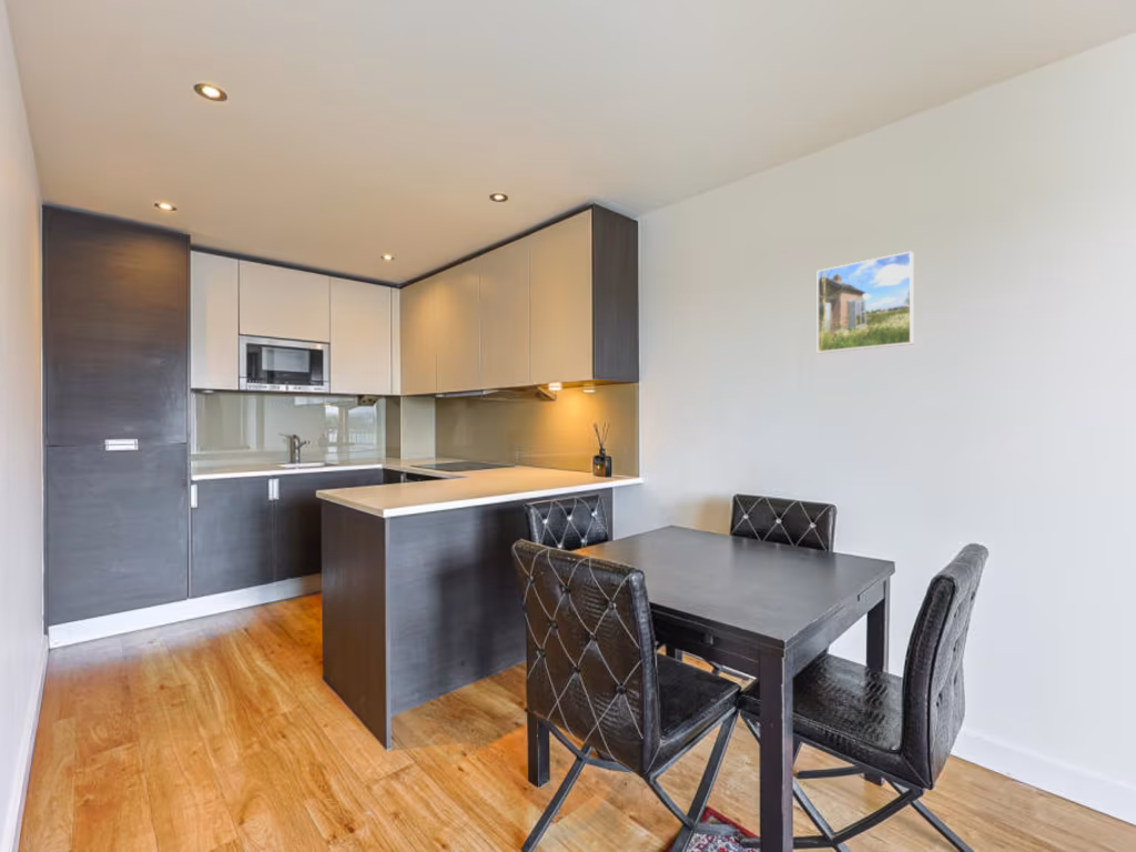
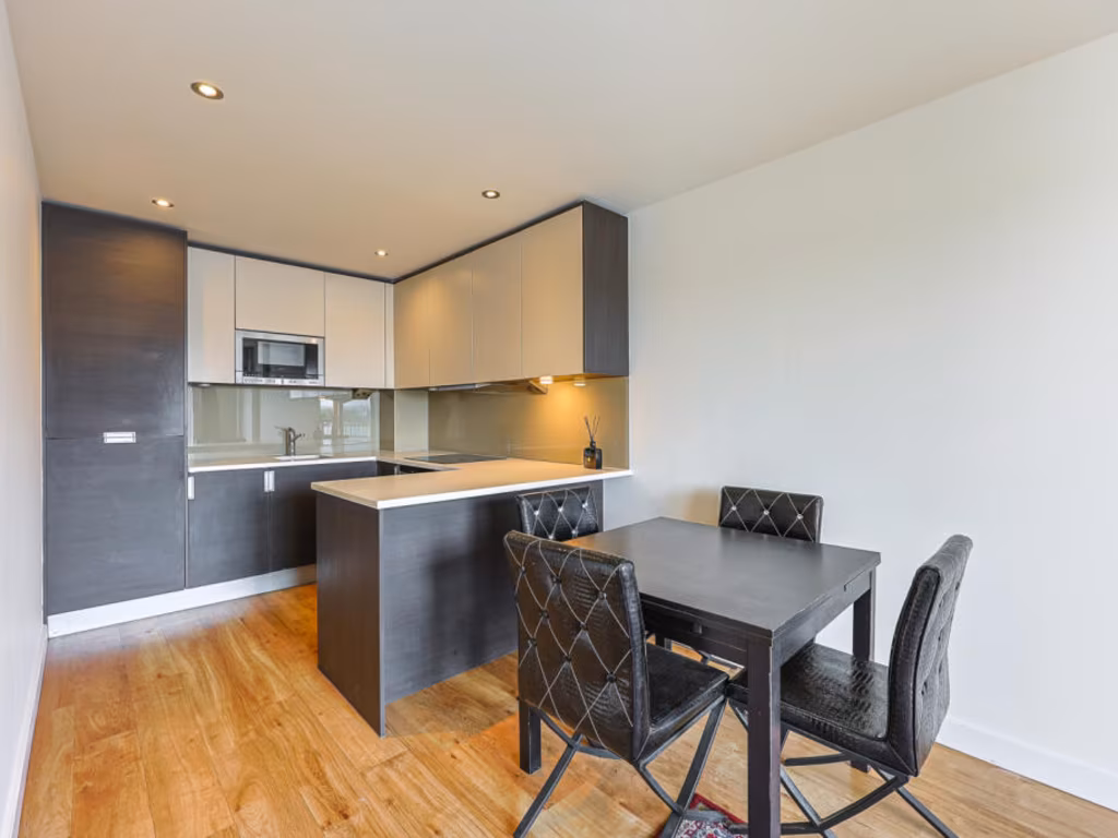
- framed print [816,250,915,354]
